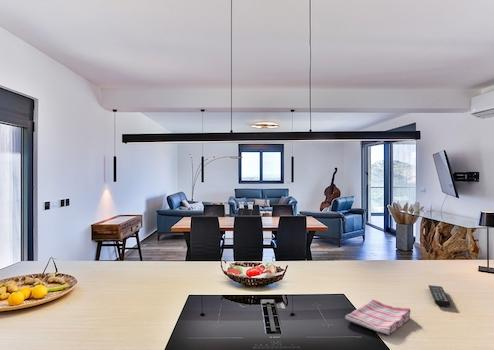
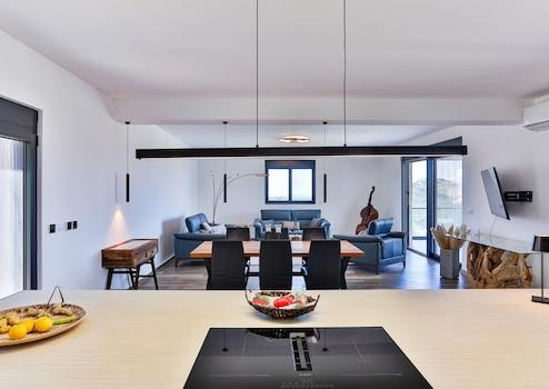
- dish towel [344,299,412,336]
- remote control [428,284,451,308]
